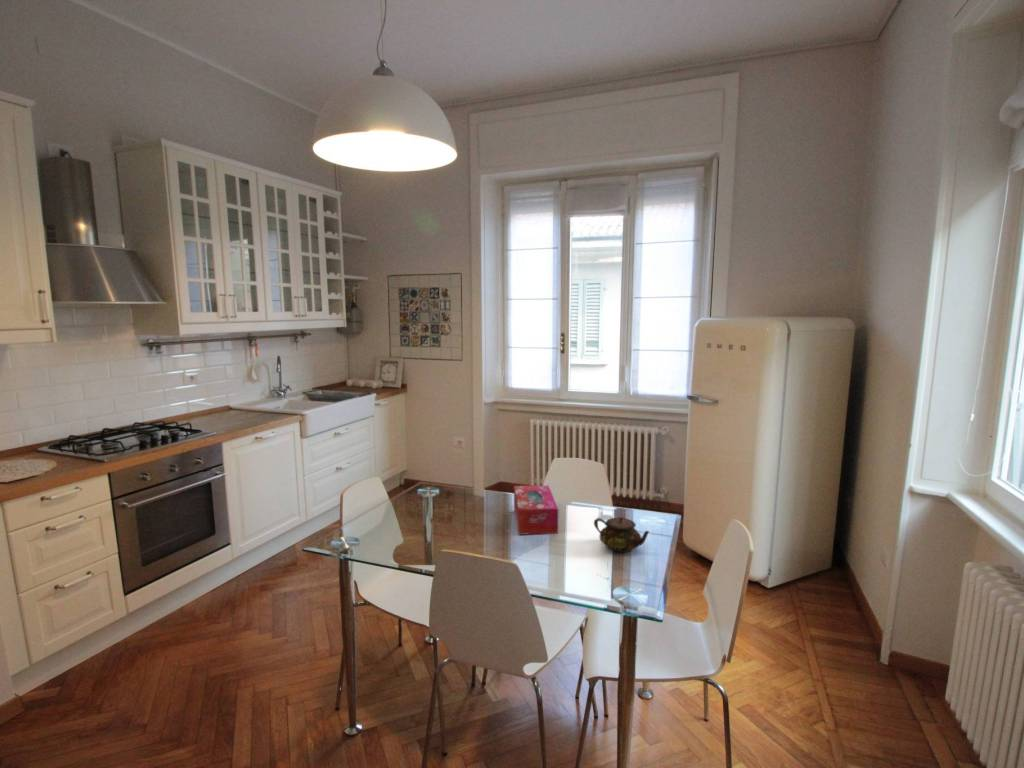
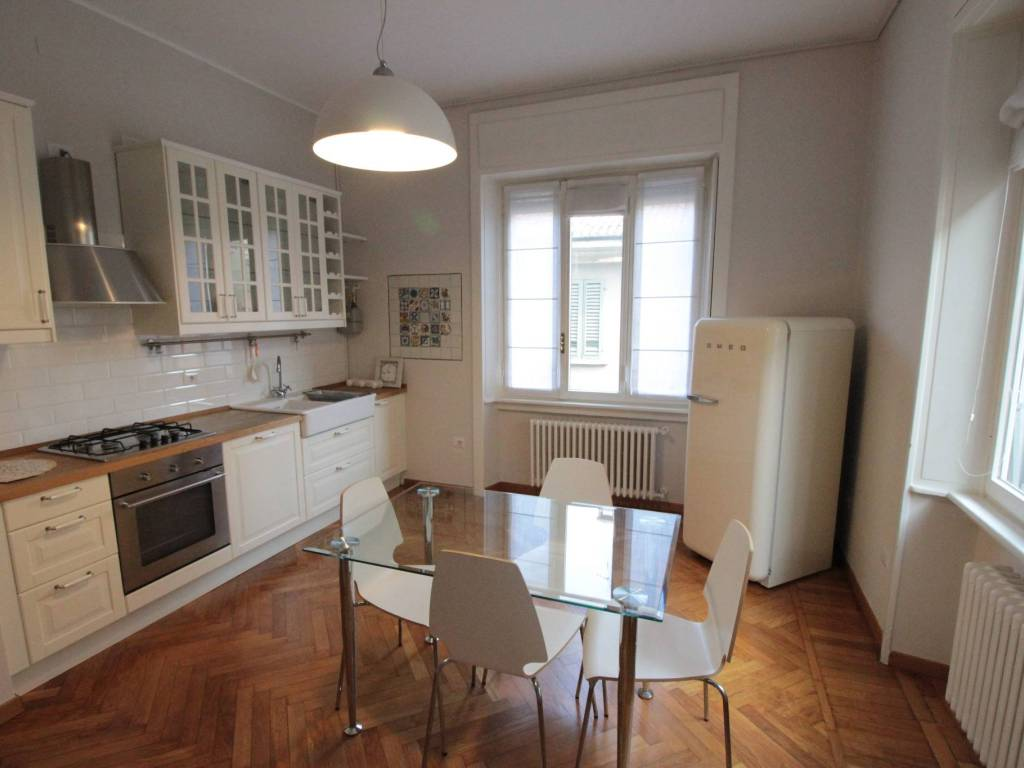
- tissue box [513,484,559,536]
- teapot [593,515,651,553]
